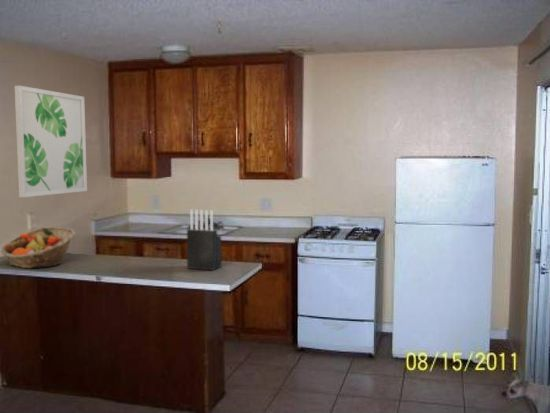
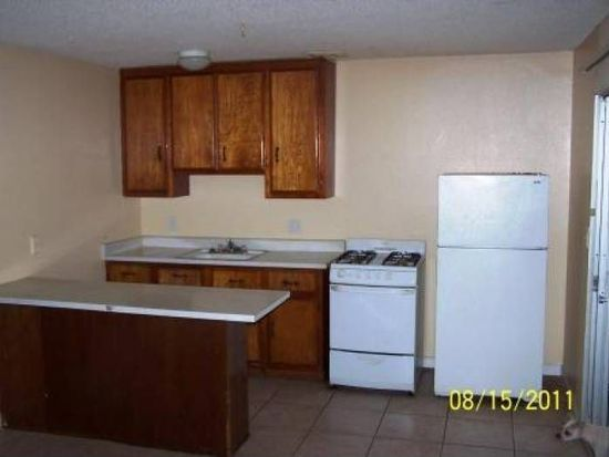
- wall art [14,85,88,198]
- fruit basket [0,226,76,269]
- knife block [186,209,223,271]
